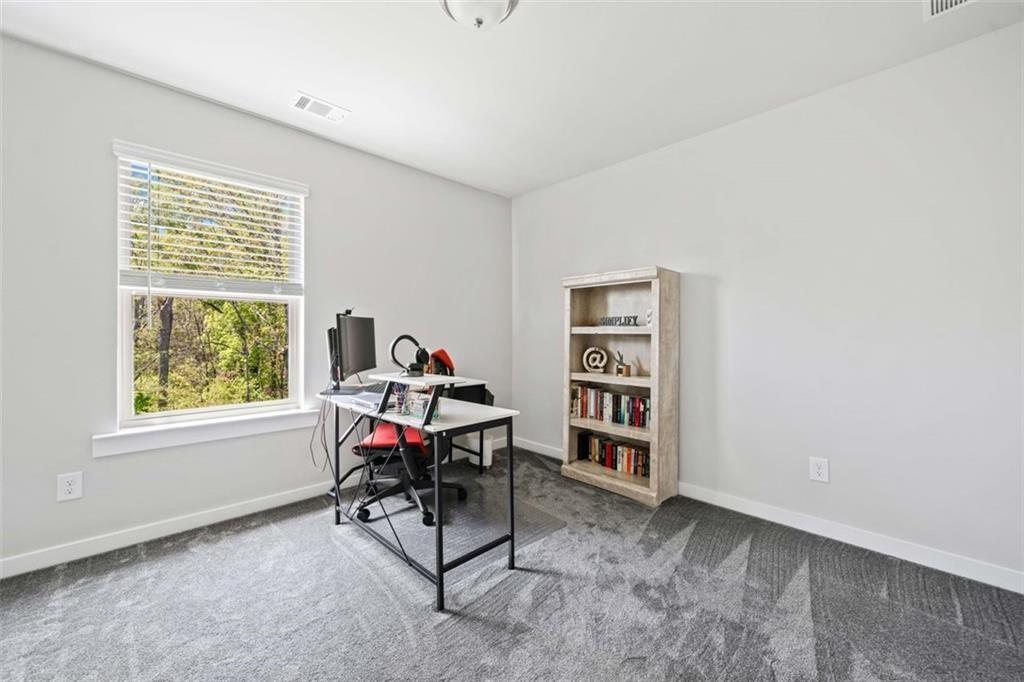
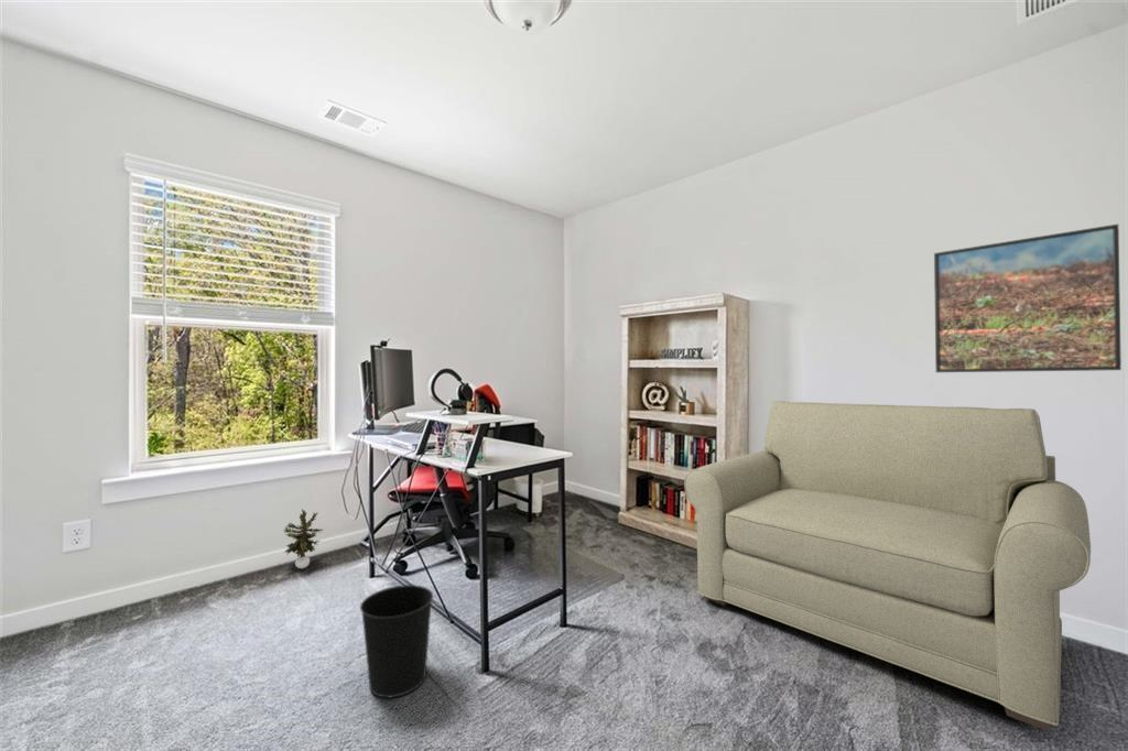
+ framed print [933,224,1122,373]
+ sofa [683,400,1092,732]
+ potted plant [283,508,325,569]
+ wastebasket [359,584,434,699]
